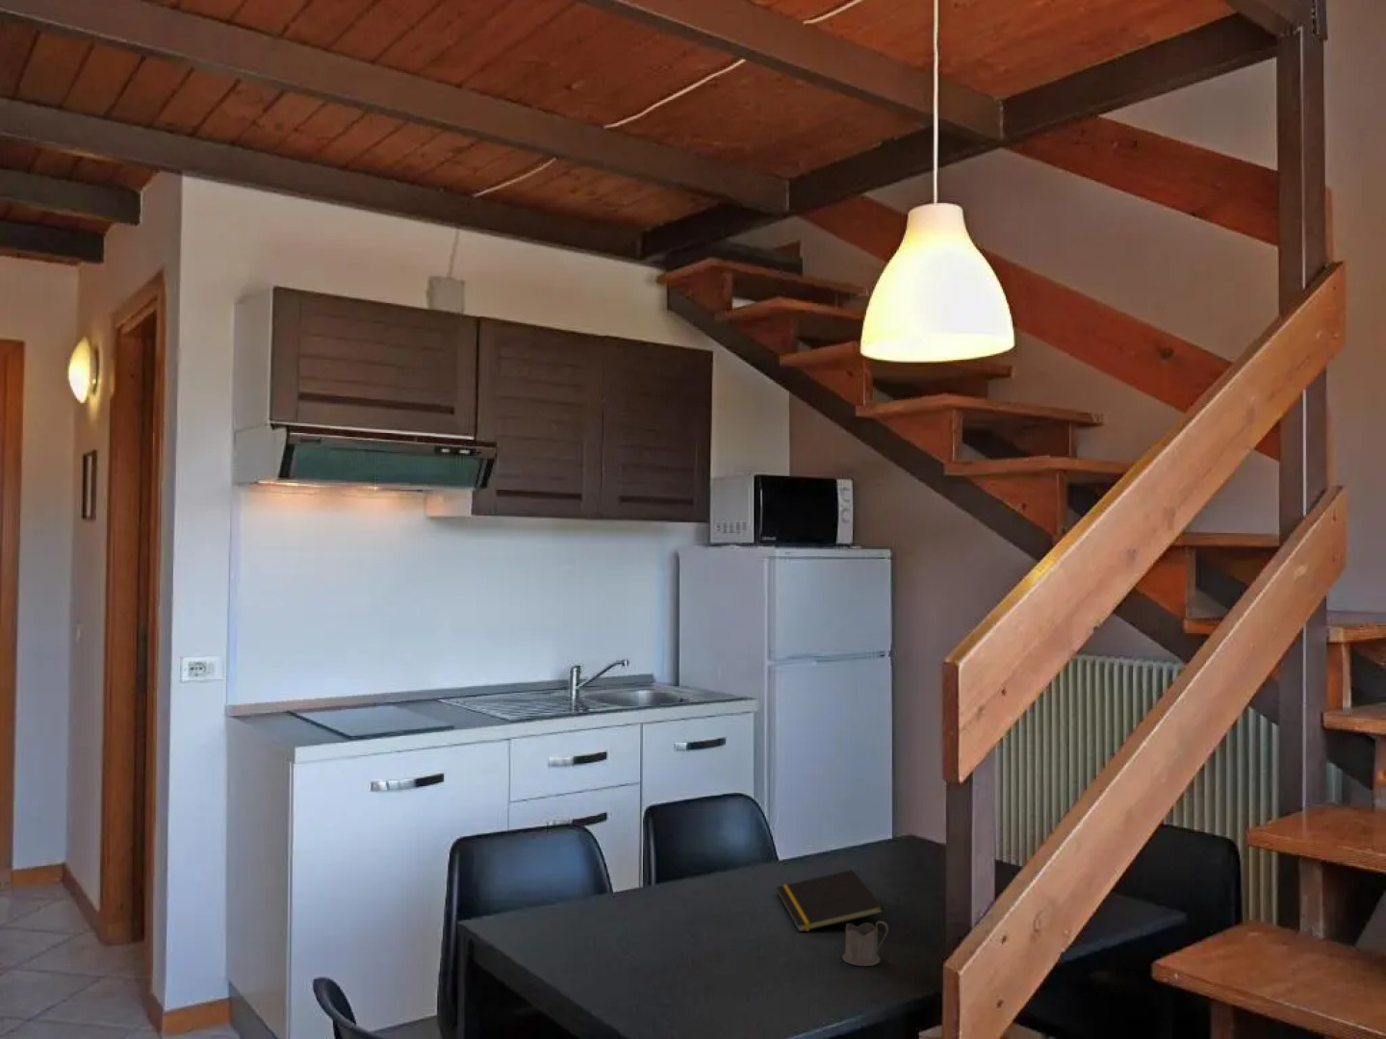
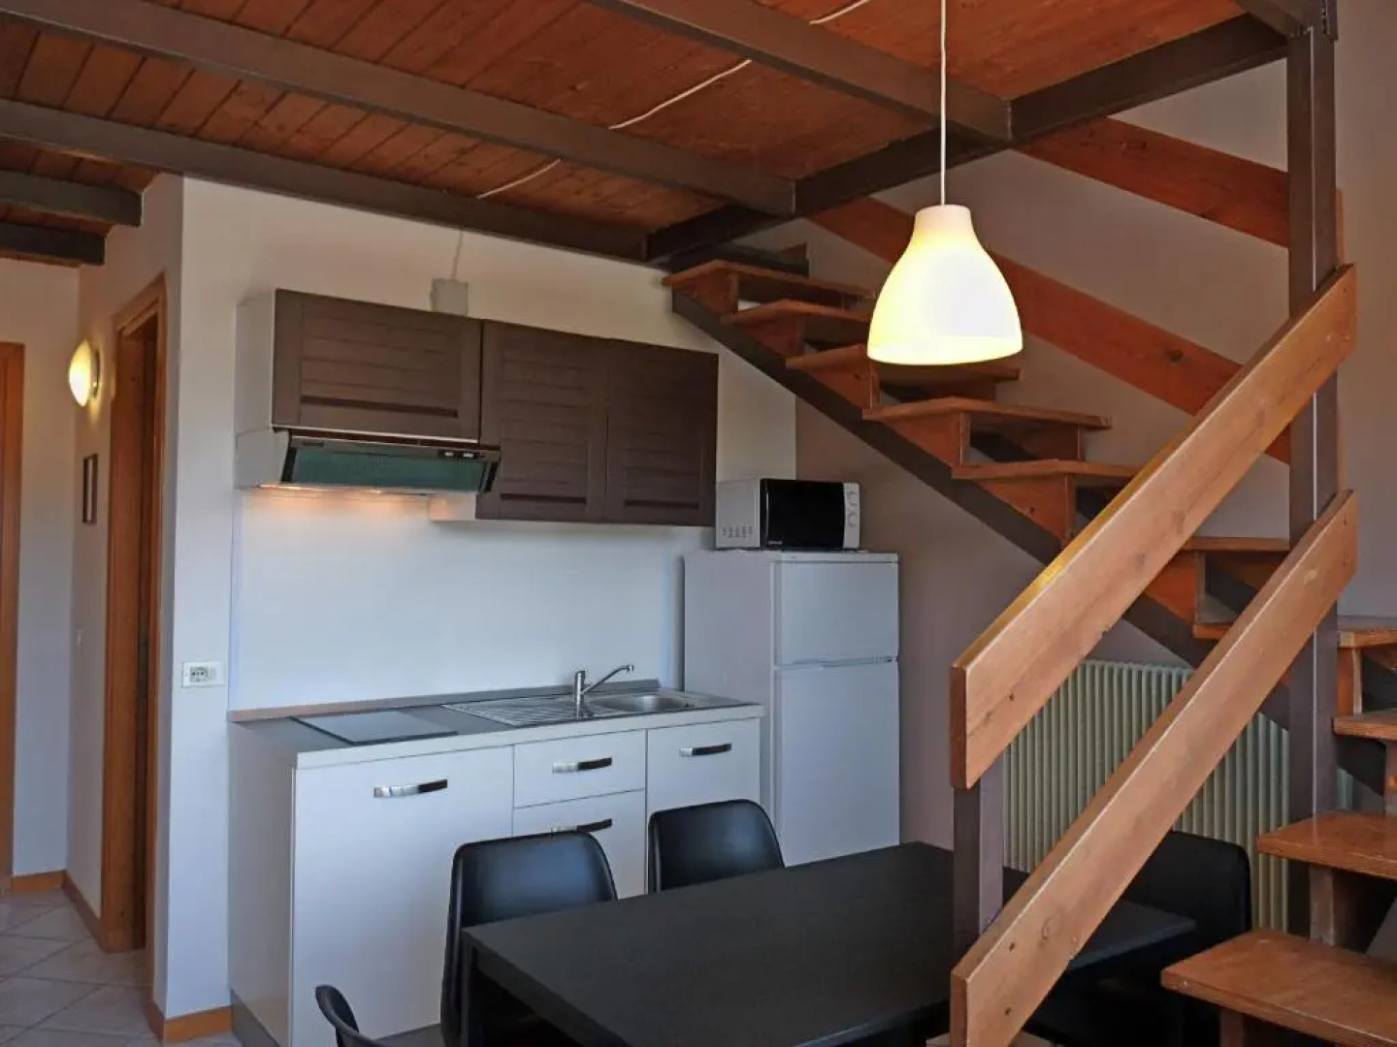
- notepad [776,869,885,933]
- tea glass holder [841,921,889,967]
